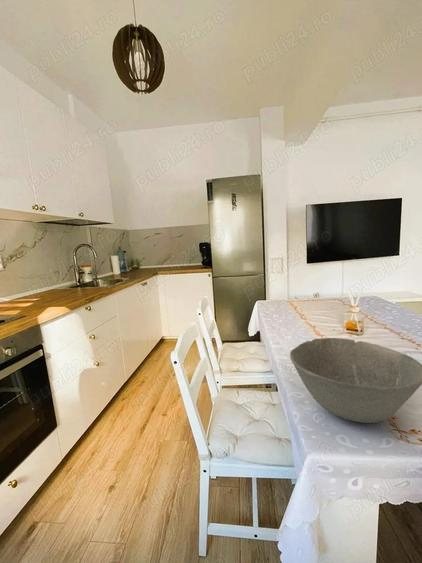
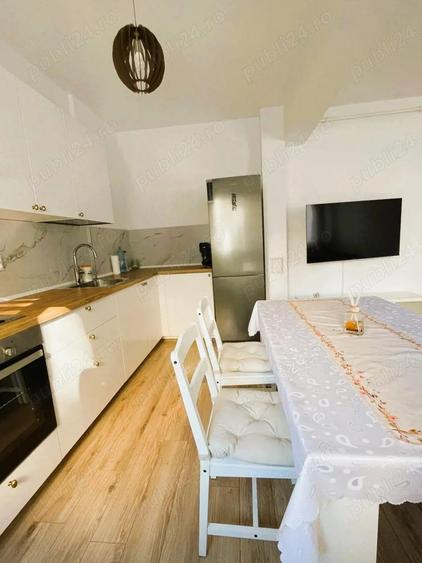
- bowl [289,337,422,424]
